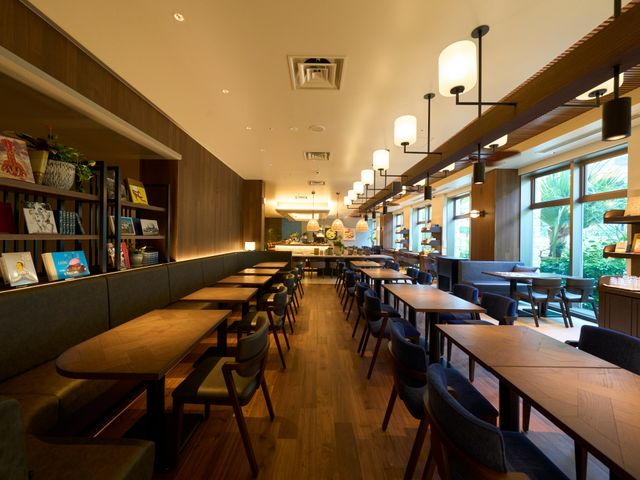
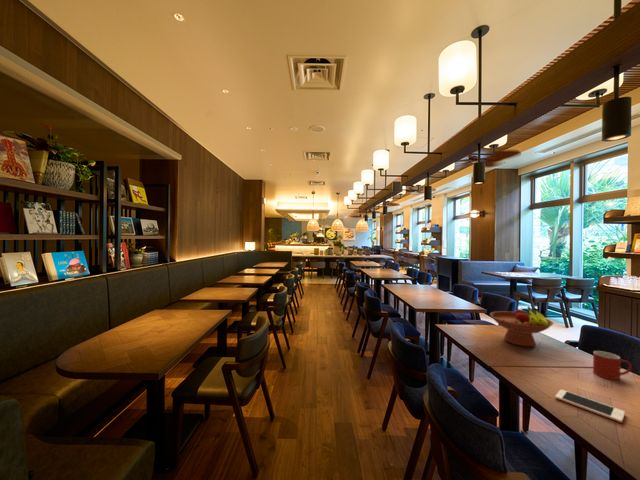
+ fruit bowl [489,305,554,348]
+ mug [592,350,633,381]
+ cell phone [554,388,626,424]
